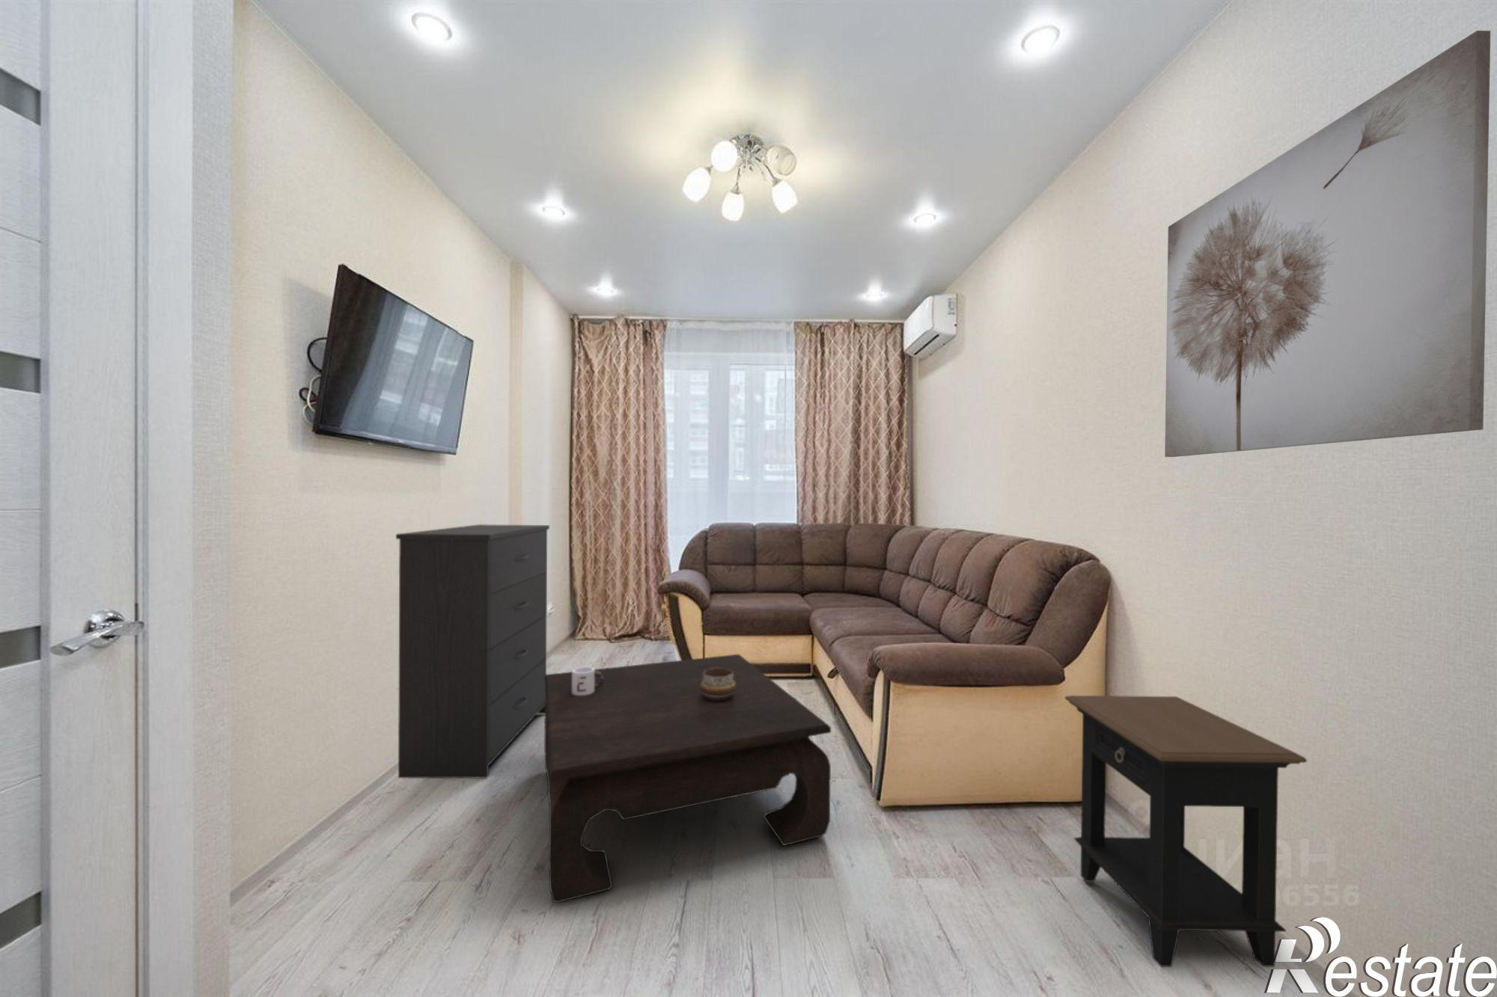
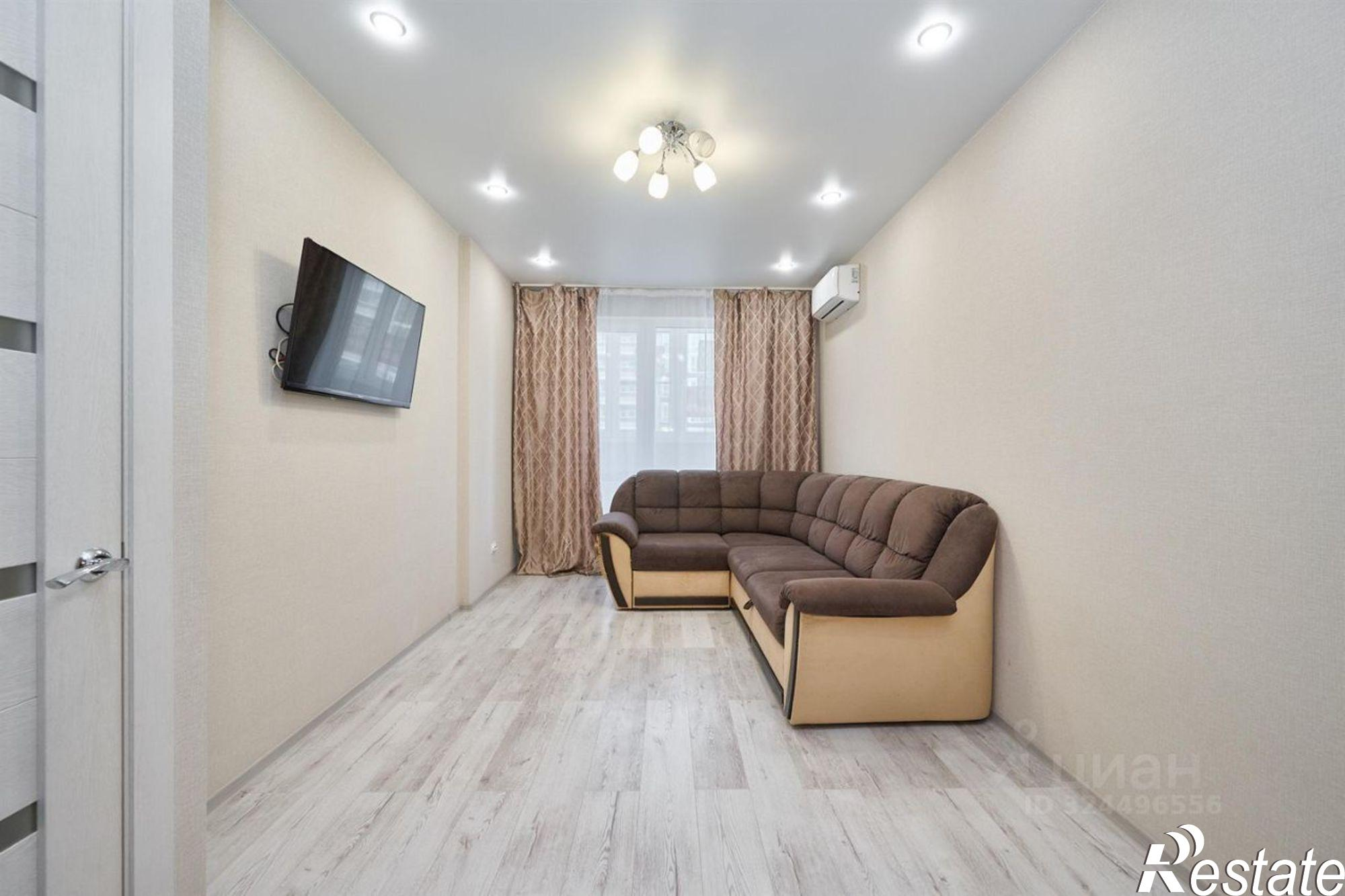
- decorative bowl [700,668,736,701]
- wall art [1164,30,1491,457]
- dresser [395,524,550,779]
- side table [1064,694,1308,968]
- mug [571,665,603,695]
- coffee table [543,653,831,904]
